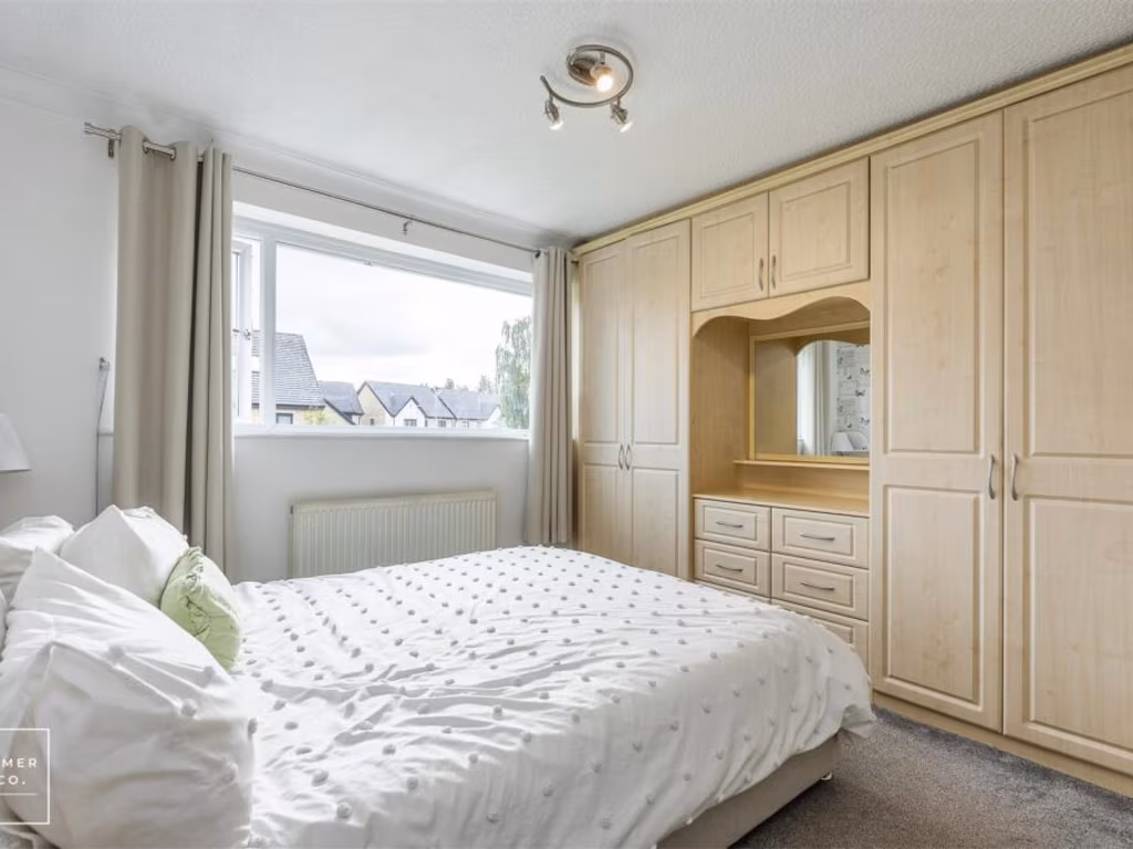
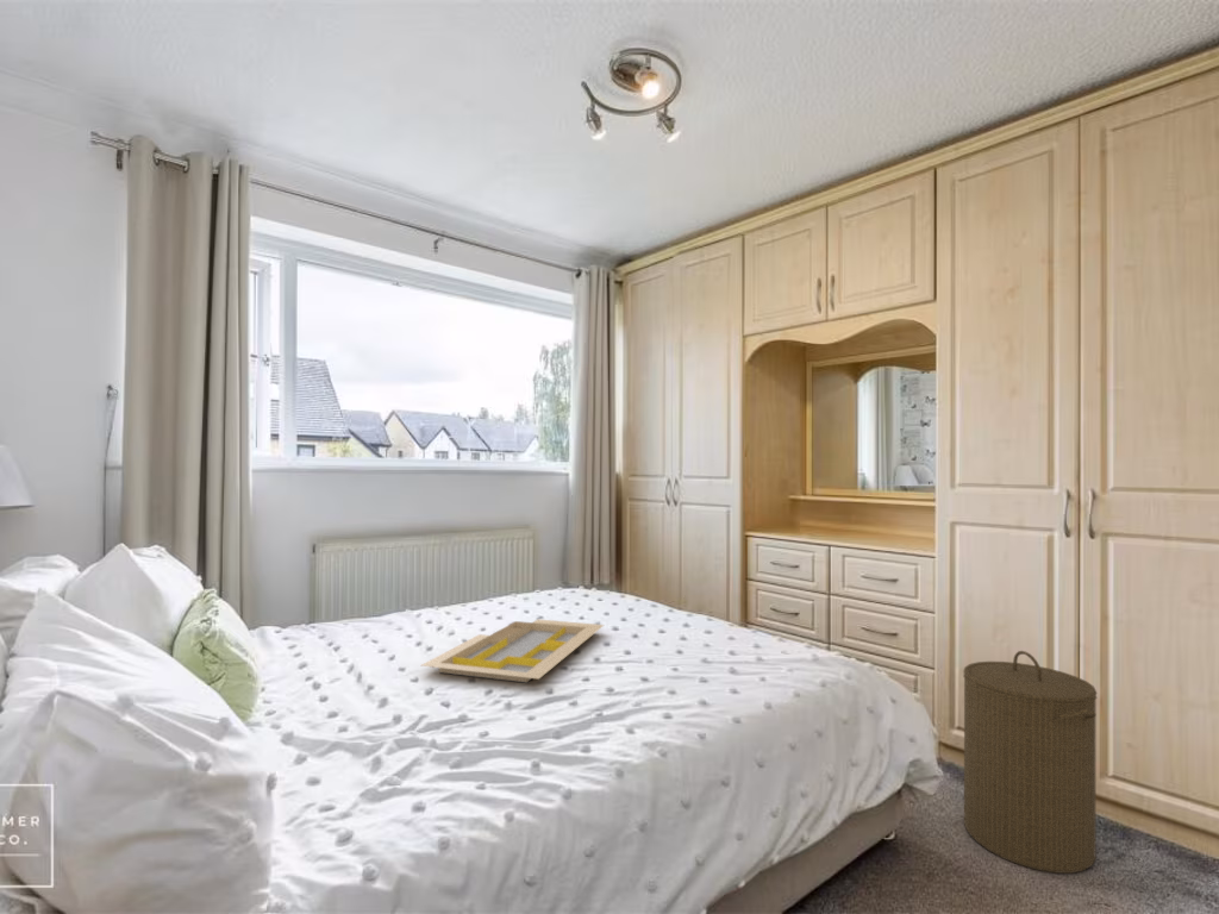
+ serving tray [421,618,605,683]
+ laundry hamper [962,650,1099,875]
